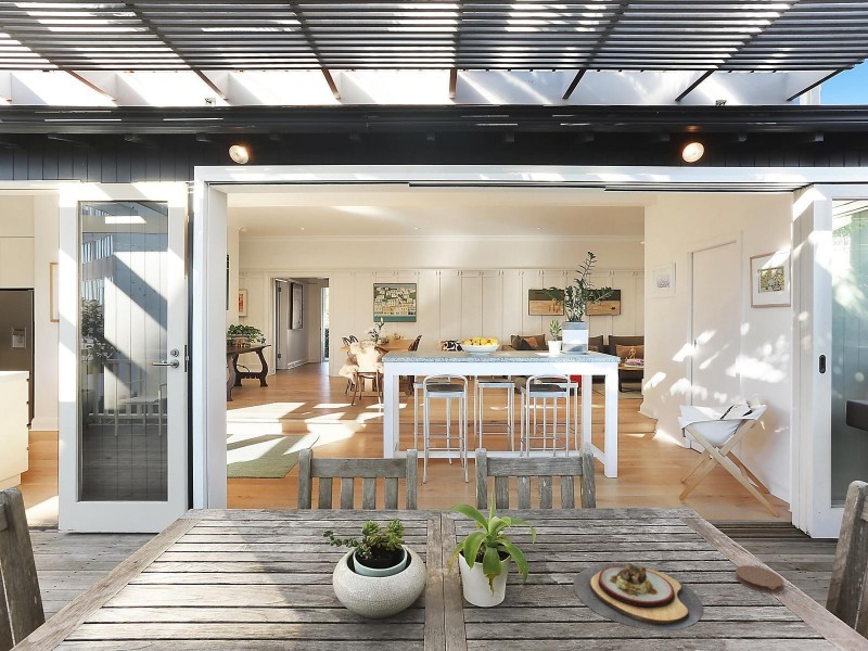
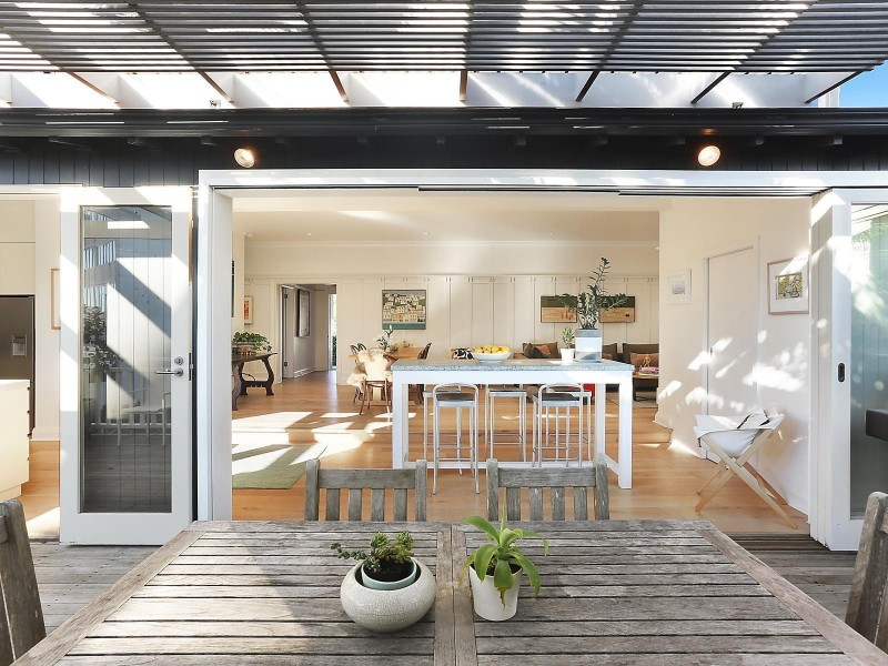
- coaster [735,565,784,593]
- plate [573,563,704,631]
